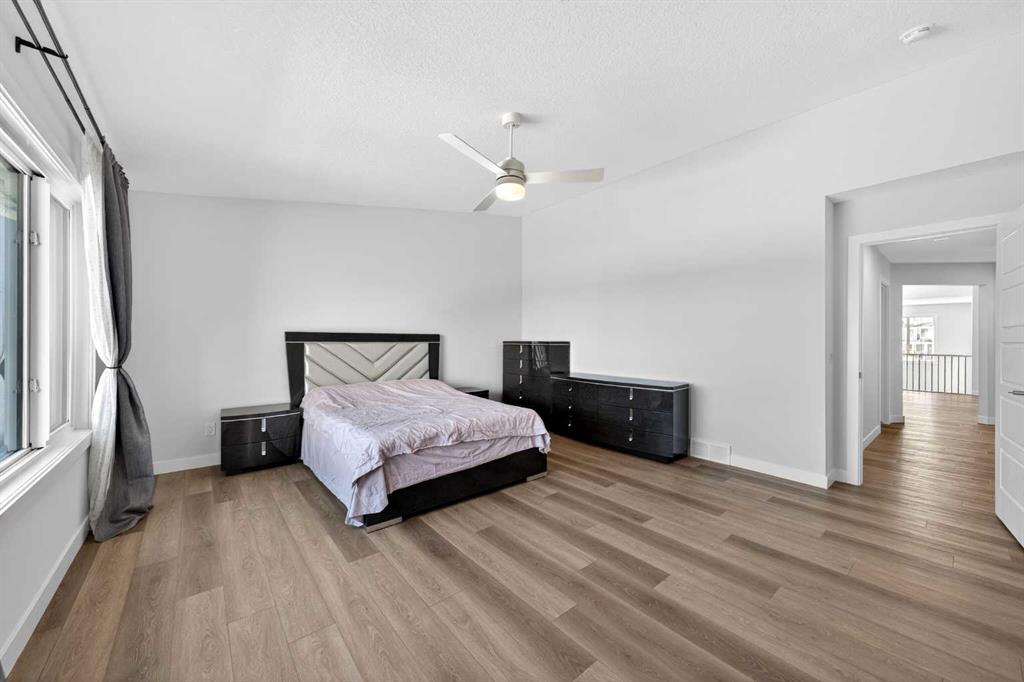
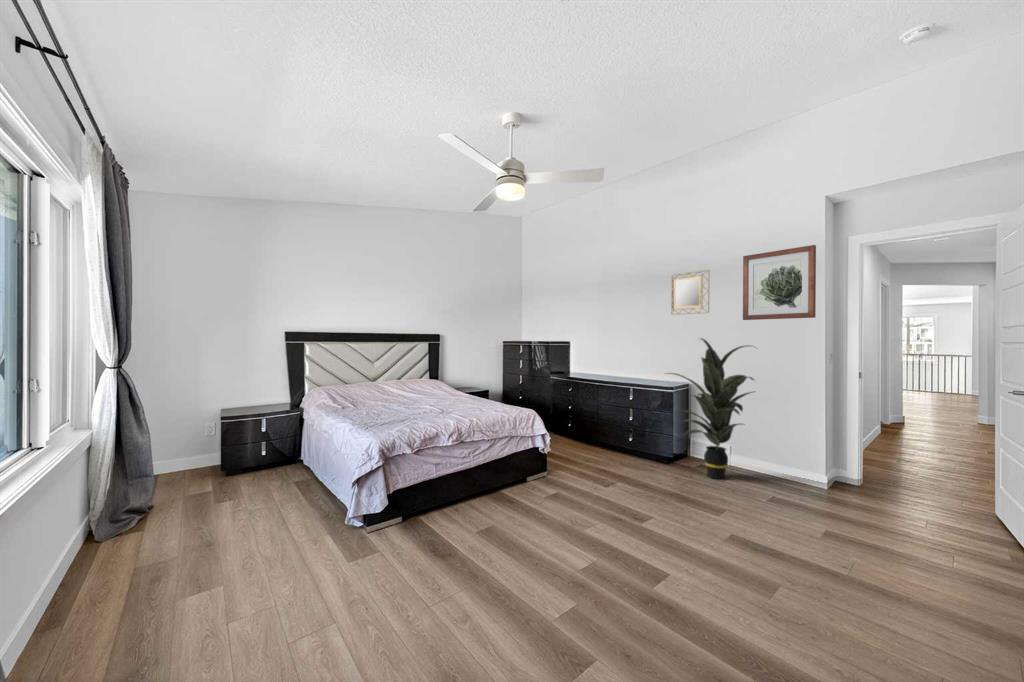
+ home mirror [670,269,710,316]
+ wall art [742,244,817,321]
+ indoor plant [665,337,760,480]
